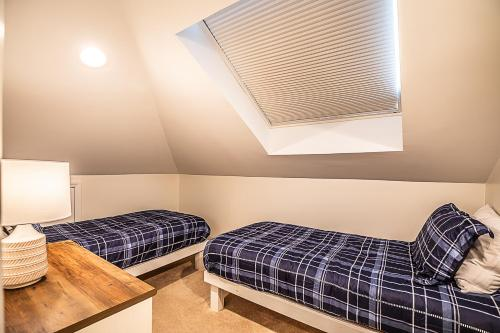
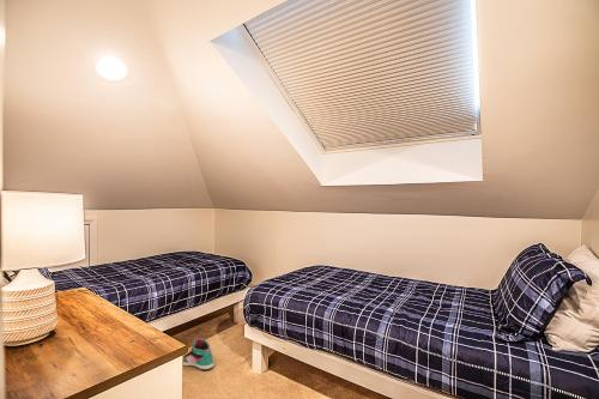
+ sneaker [182,337,214,370]
